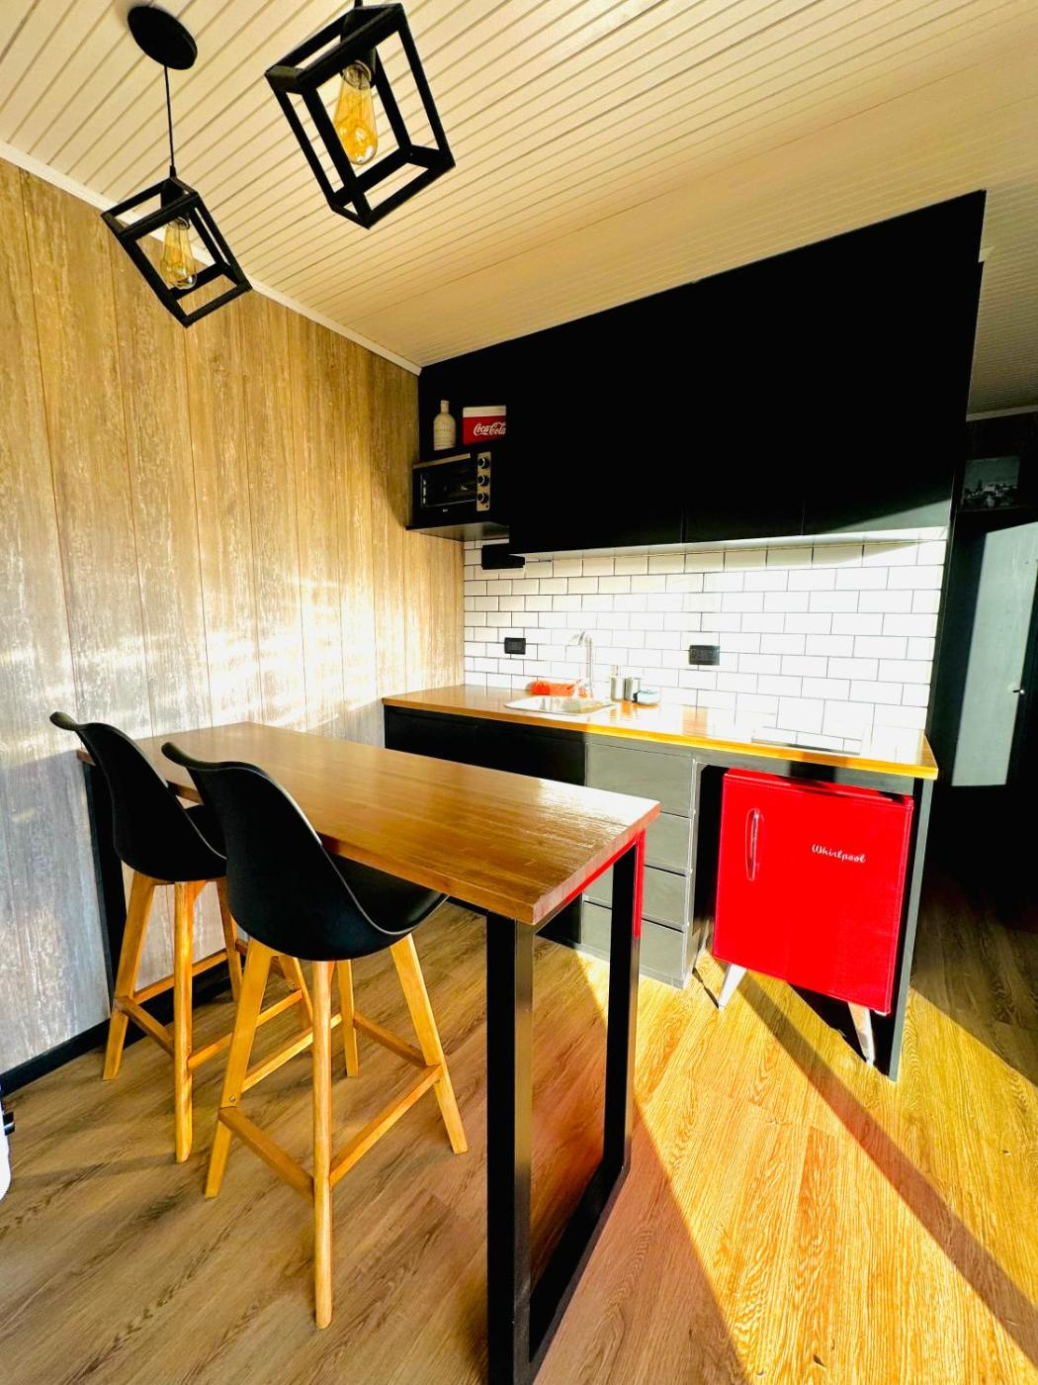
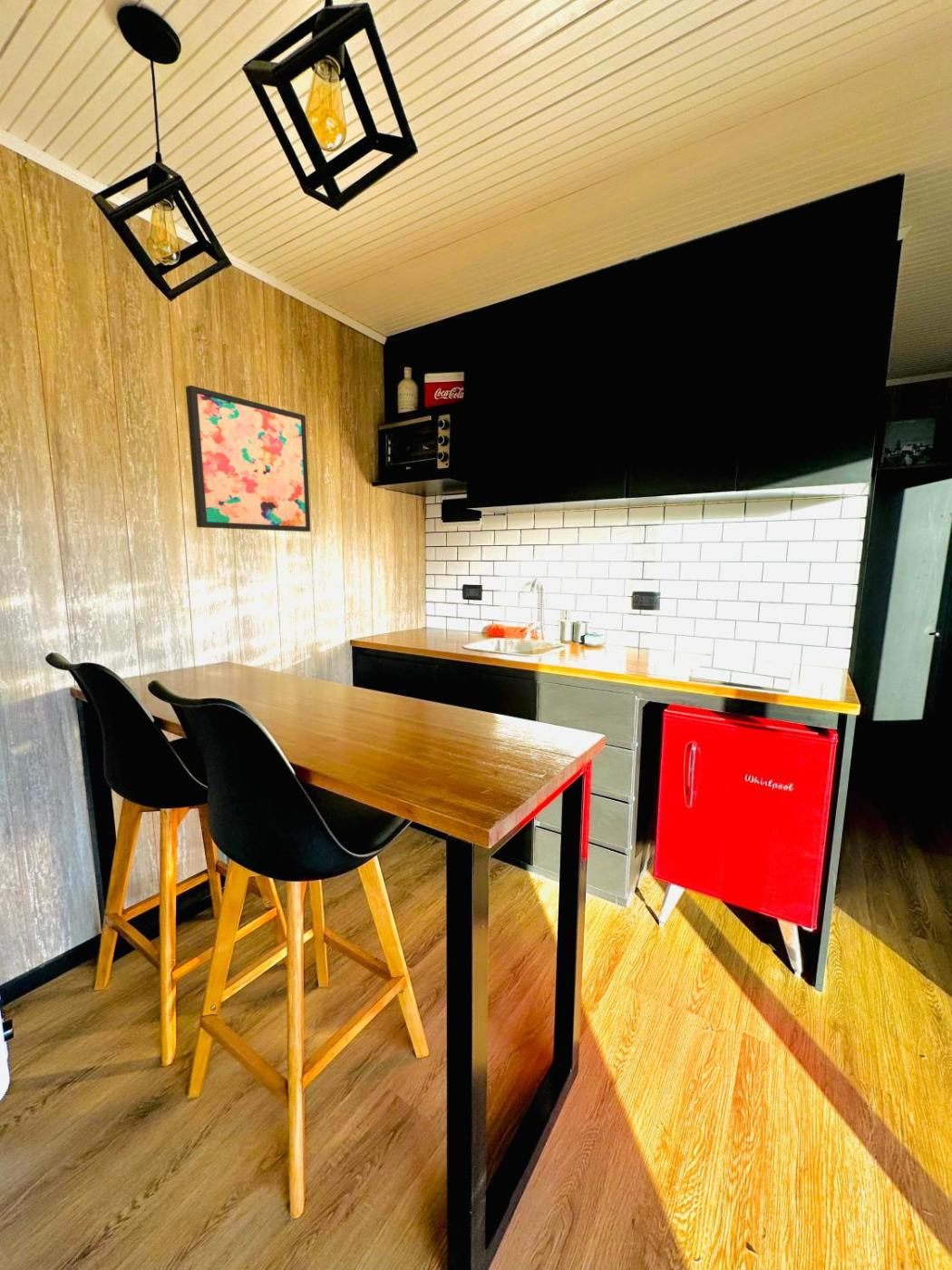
+ wall art [185,385,312,532]
